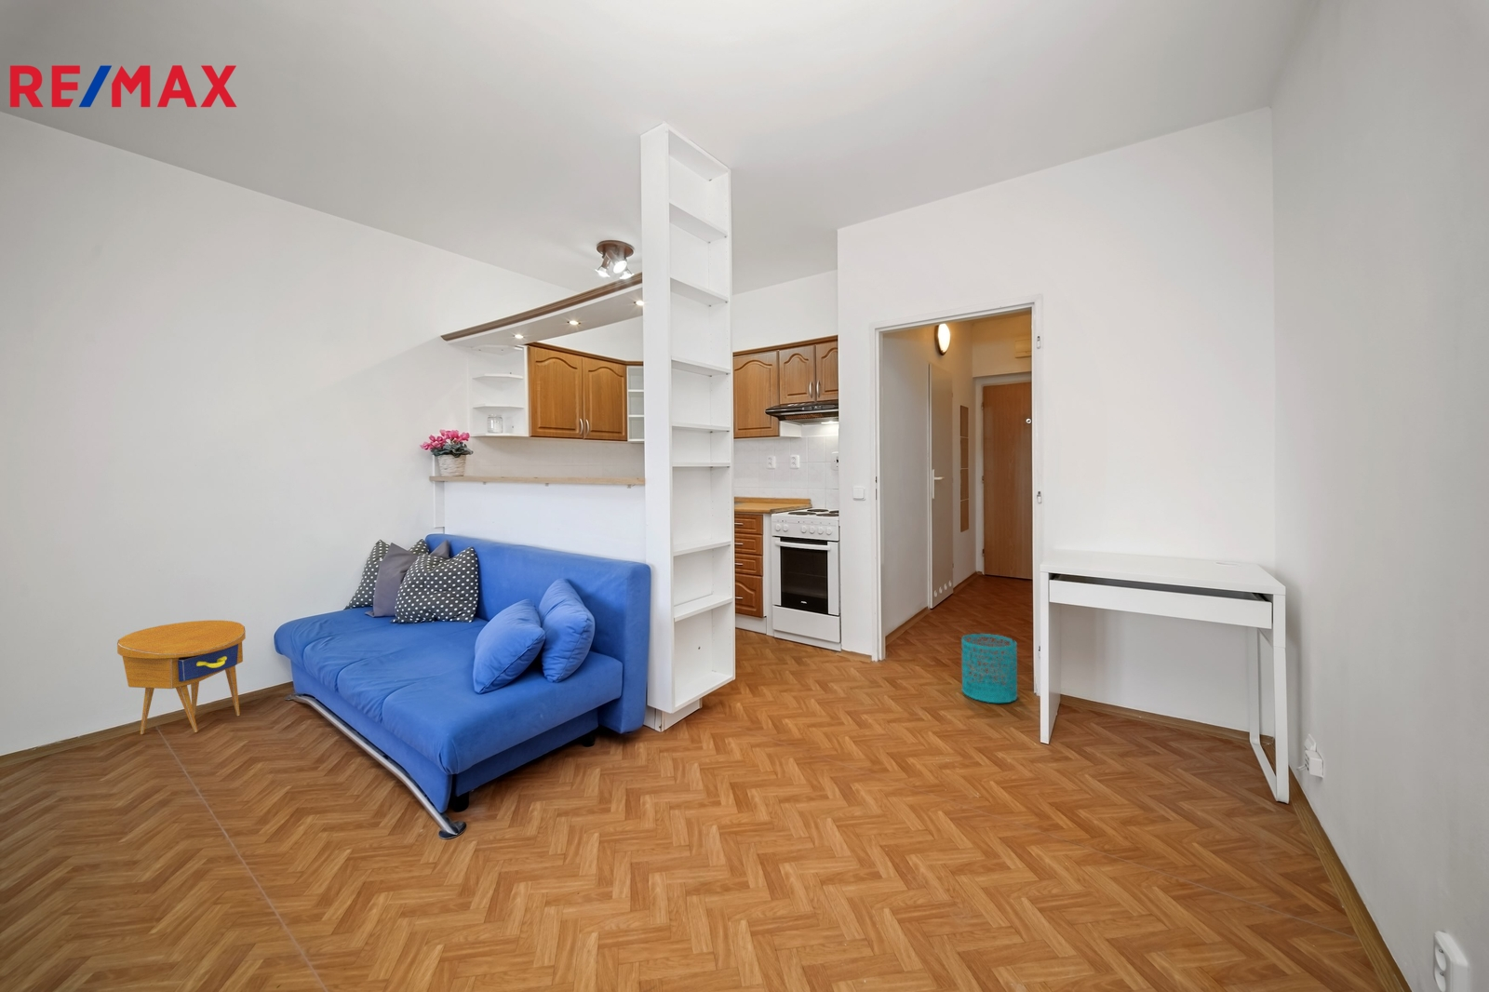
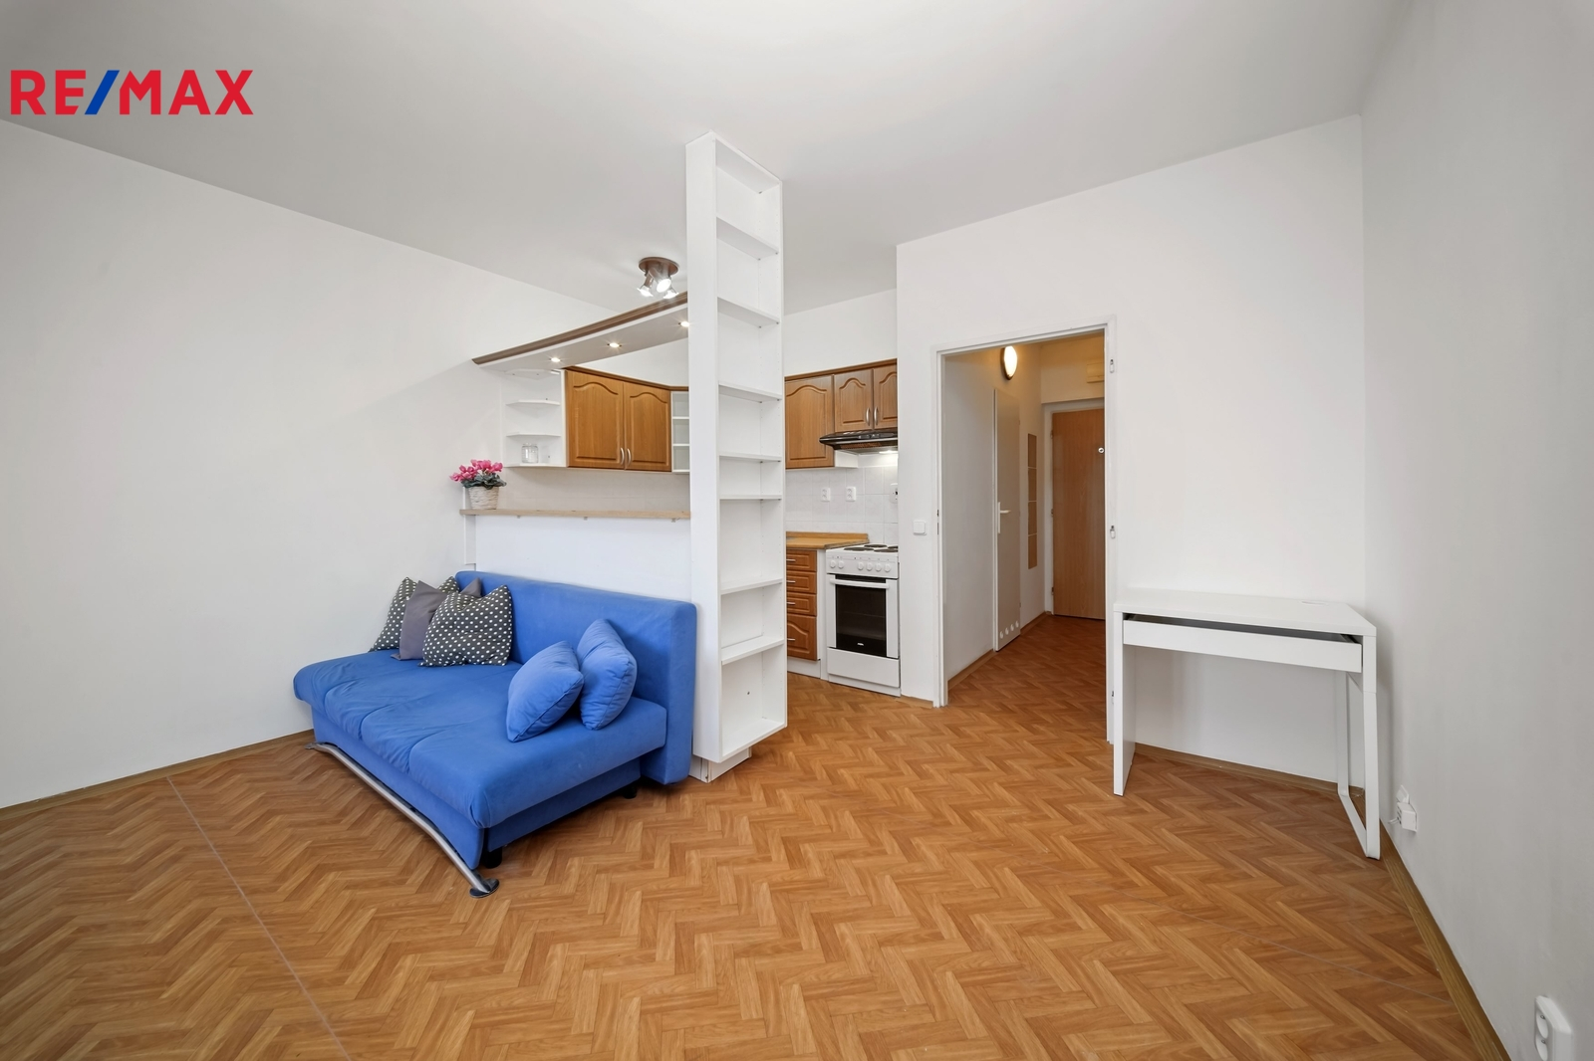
- wastebasket [961,633,1018,703]
- side table [116,620,247,735]
